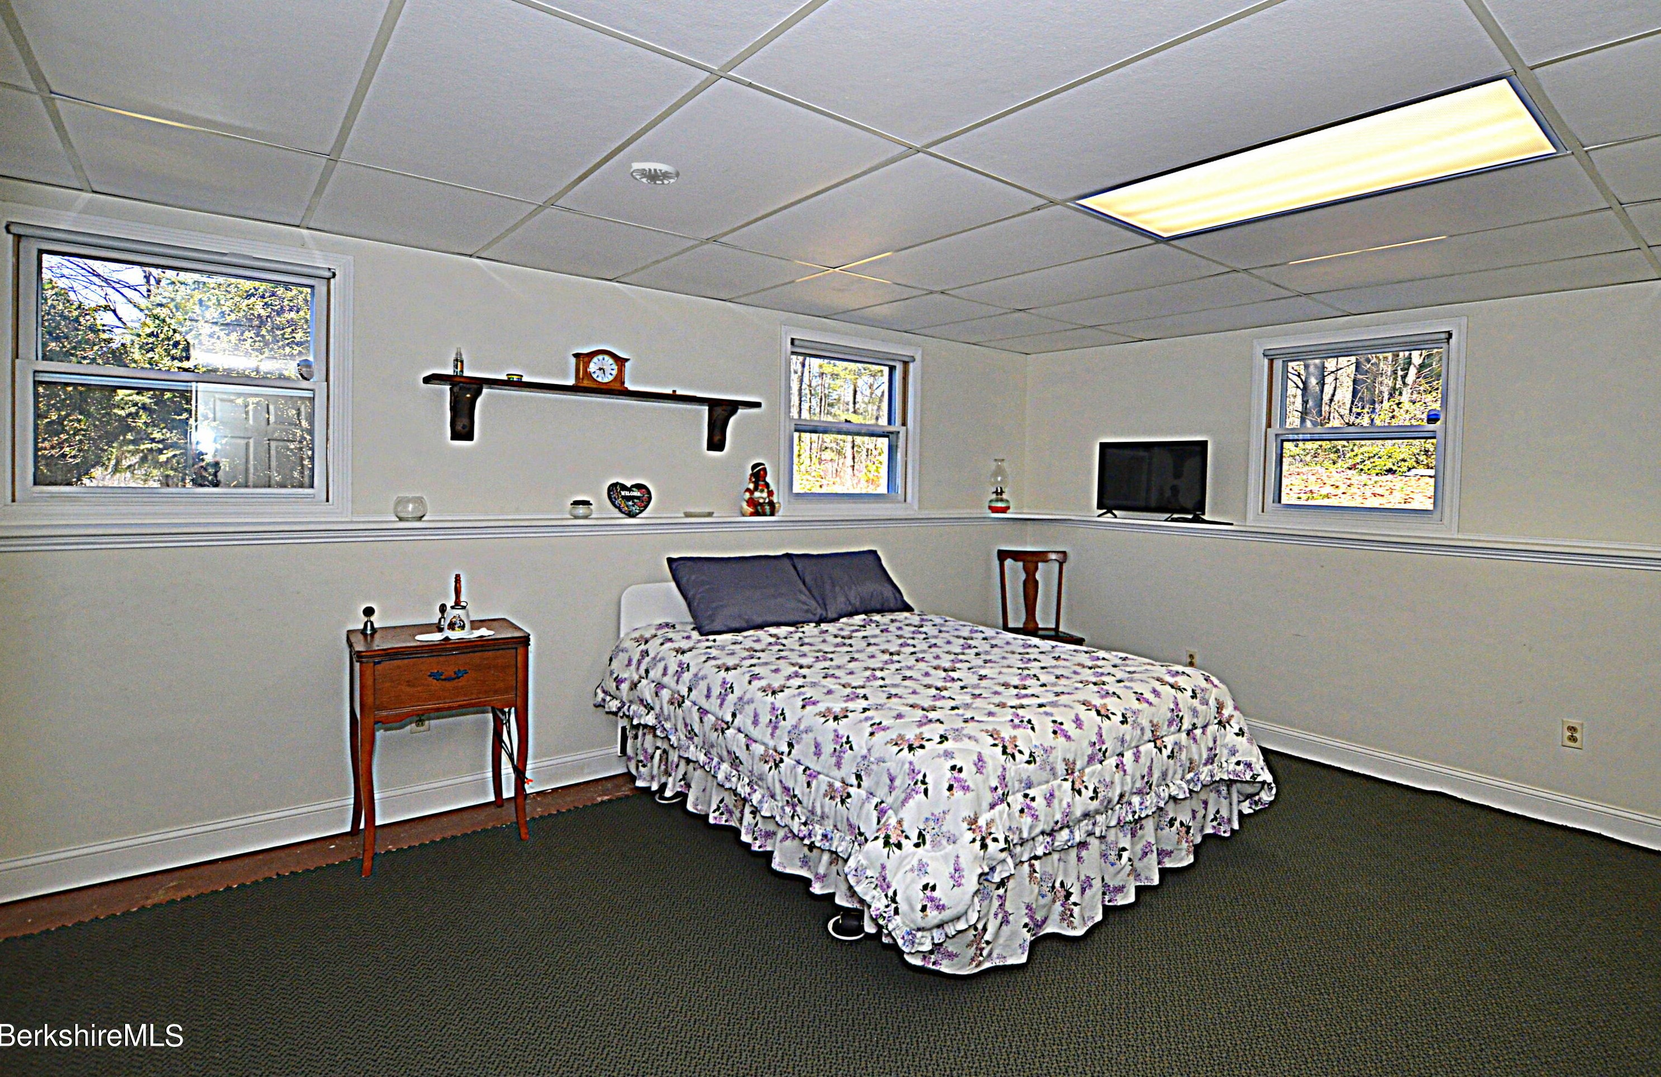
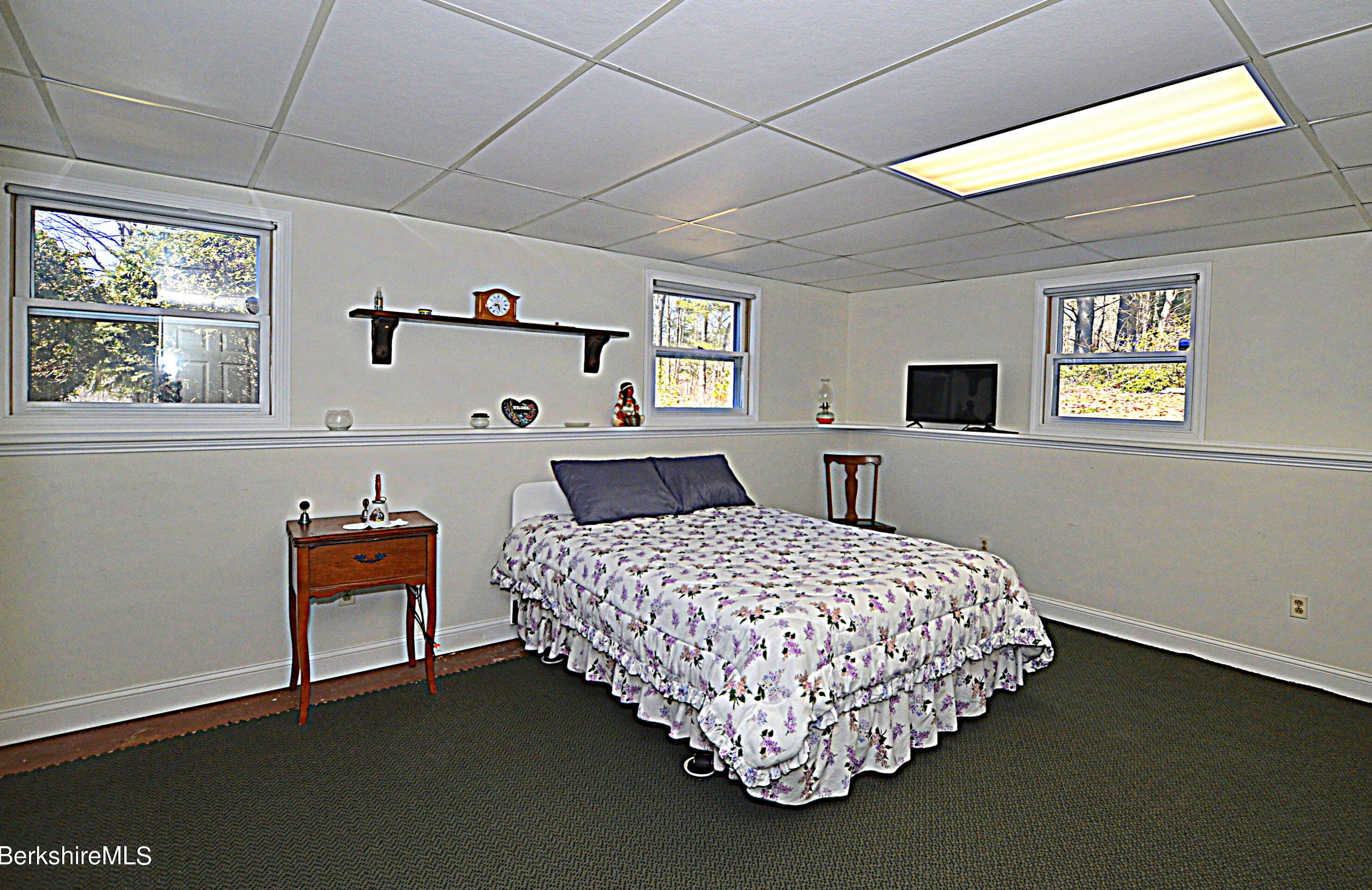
- smoke detector [630,162,680,185]
